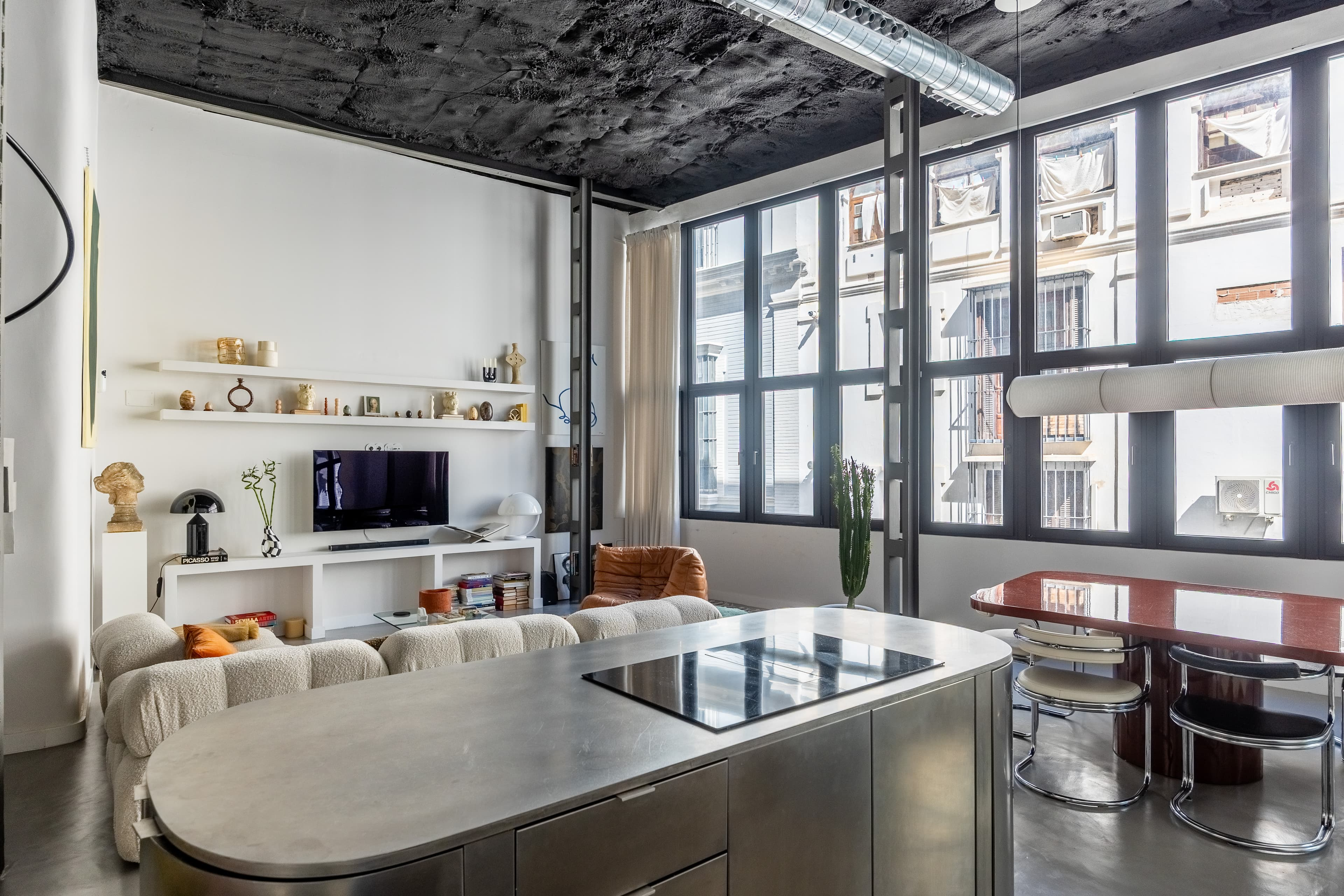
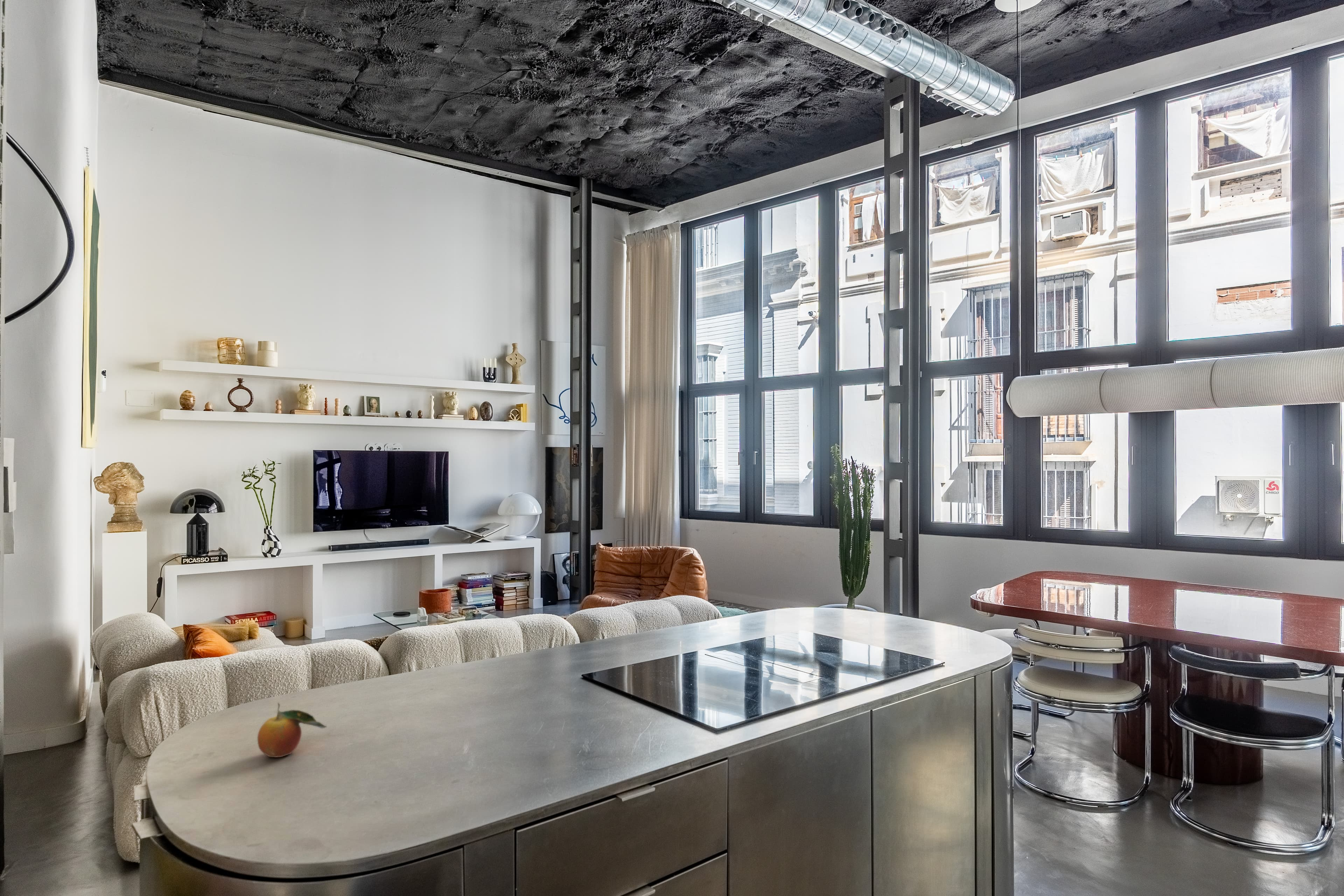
+ fruit [257,702,327,758]
